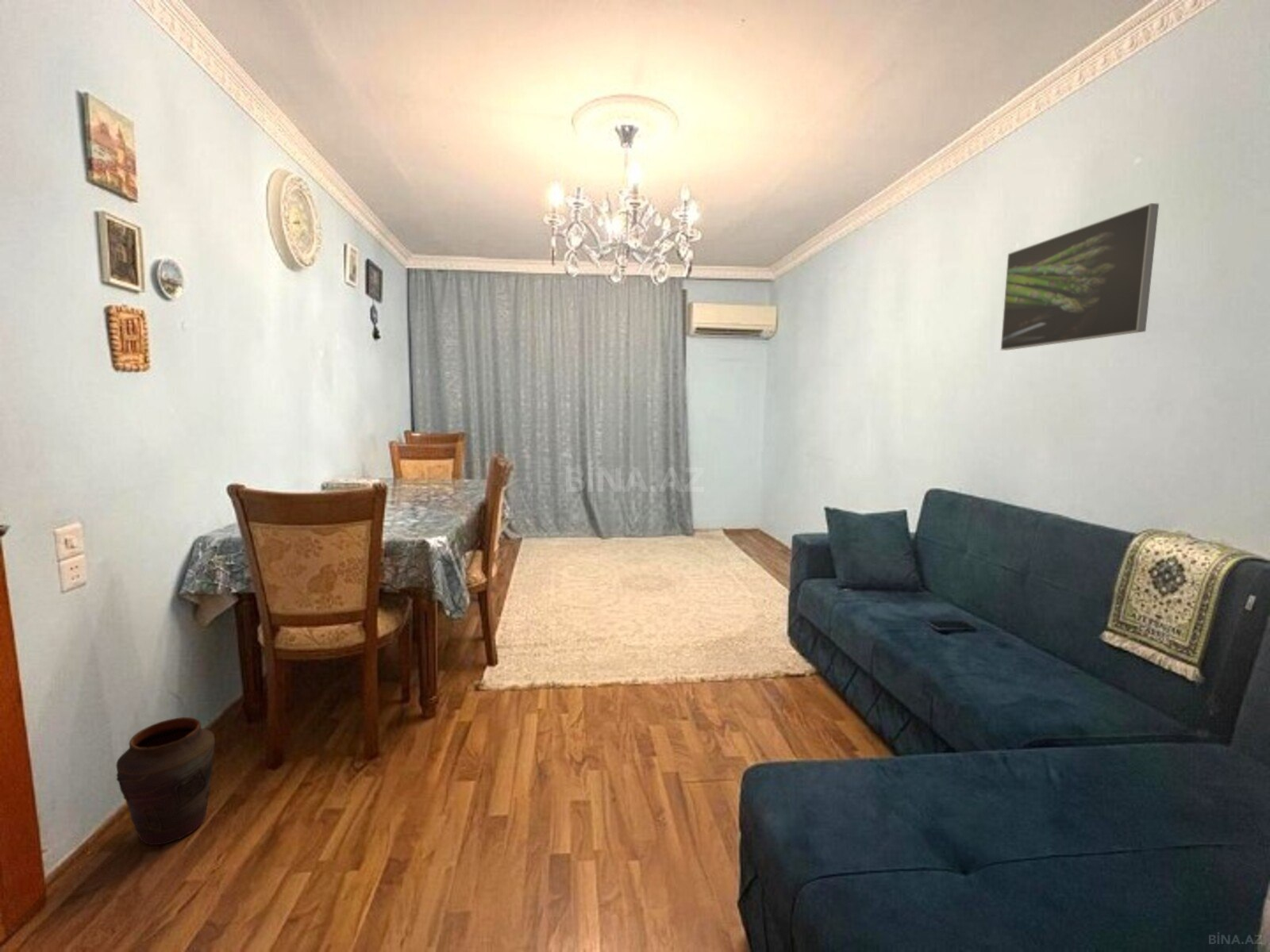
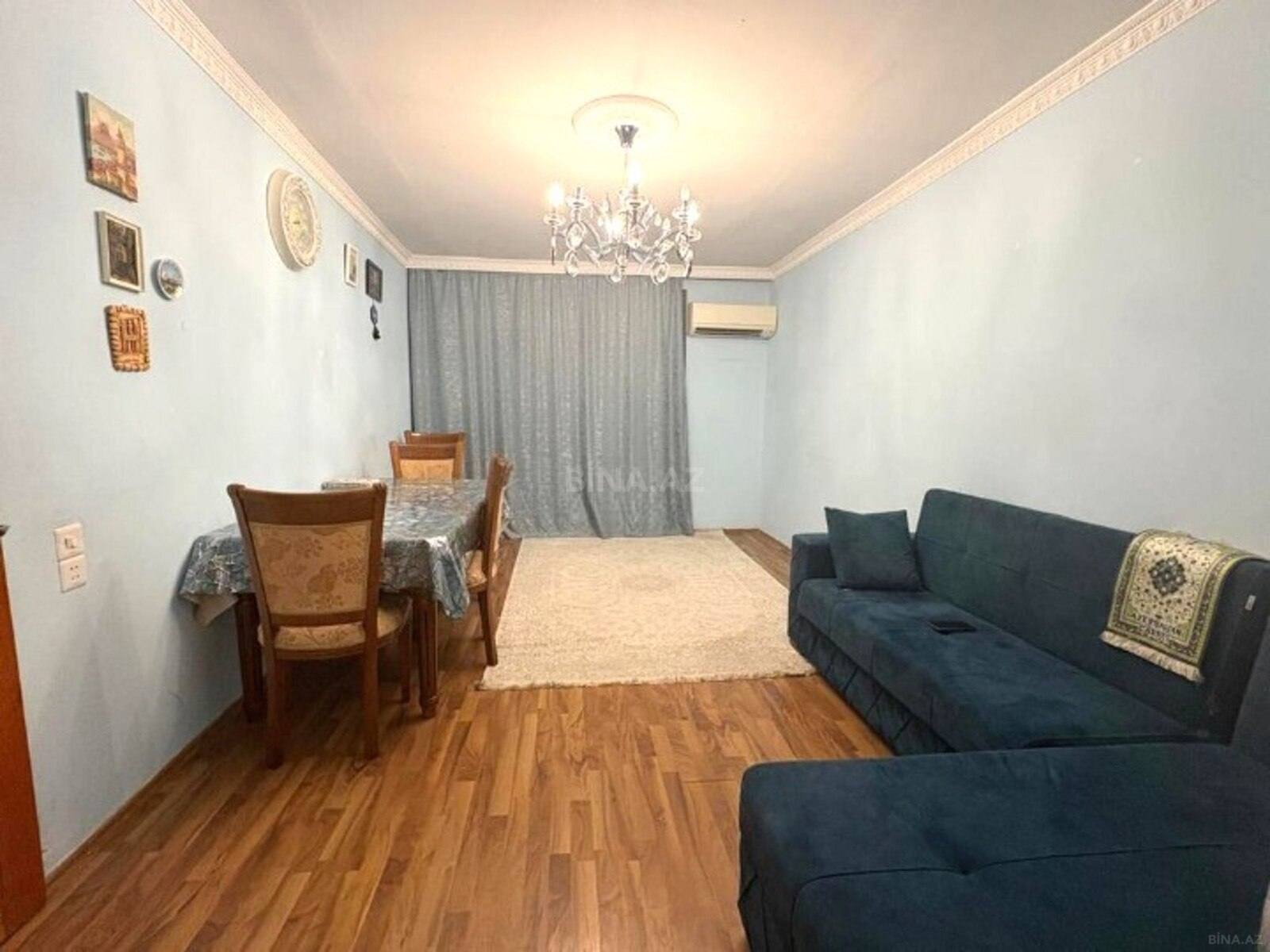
- vase [115,716,216,846]
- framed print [1000,202,1160,351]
